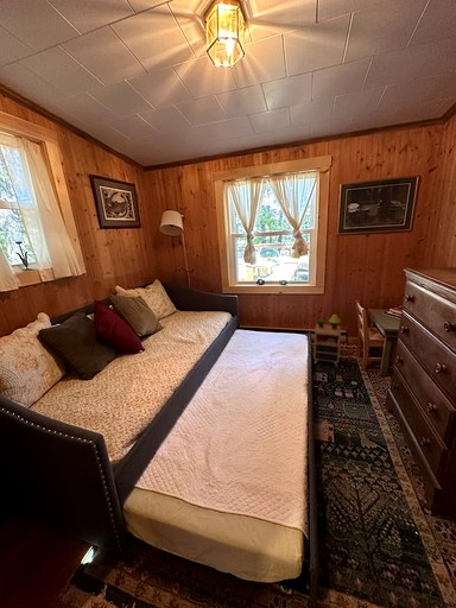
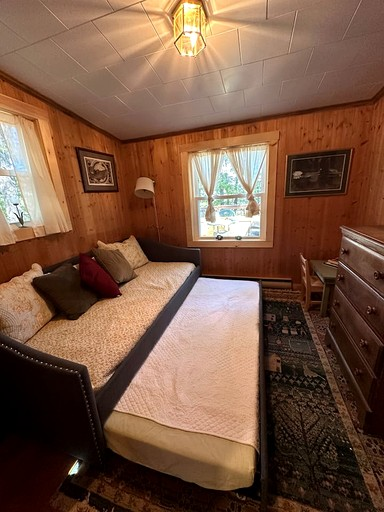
- nightstand [312,314,342,368]
